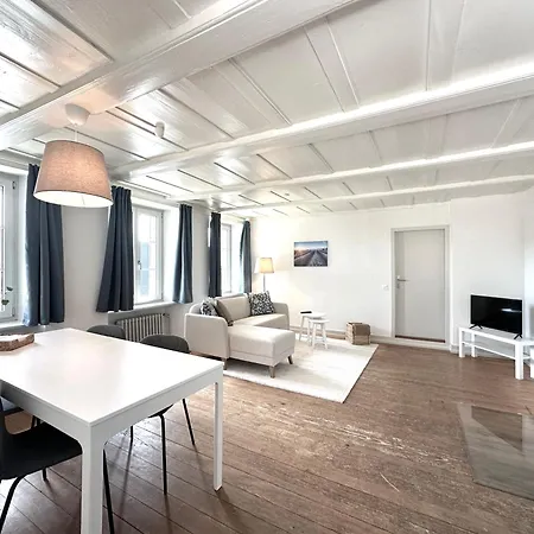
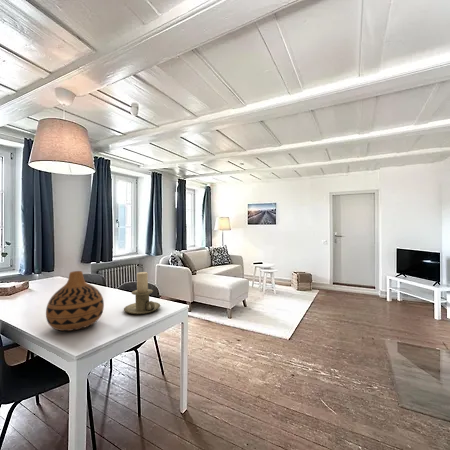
+ vase [45,270,105,332]
+ candle holder [123,271,161,315]
